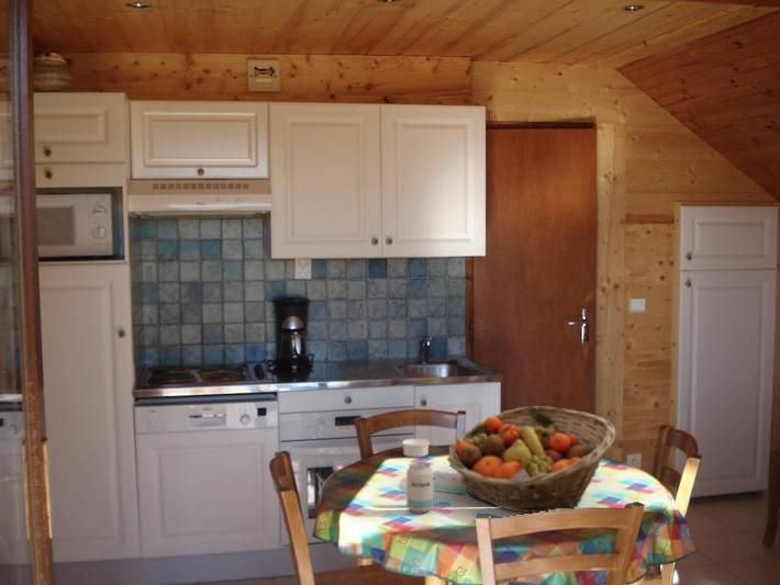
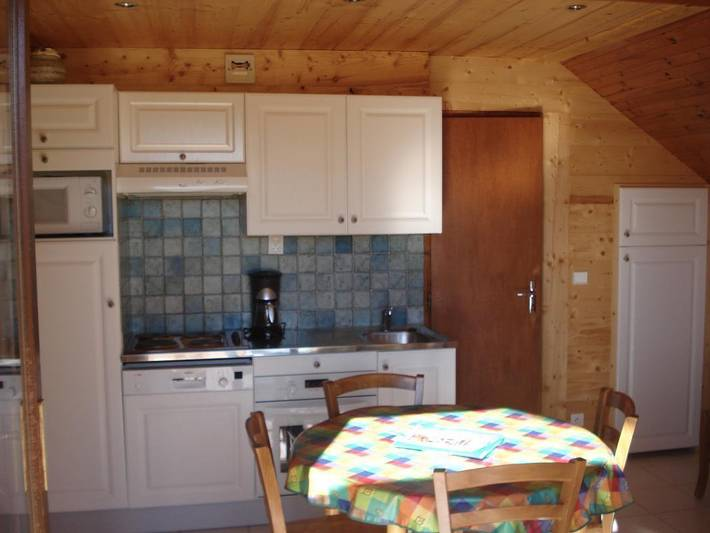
- beverage can [405,461,435,515]
- fruit basket [446,405,616,514]
- ramekin [401,438,431,458]
